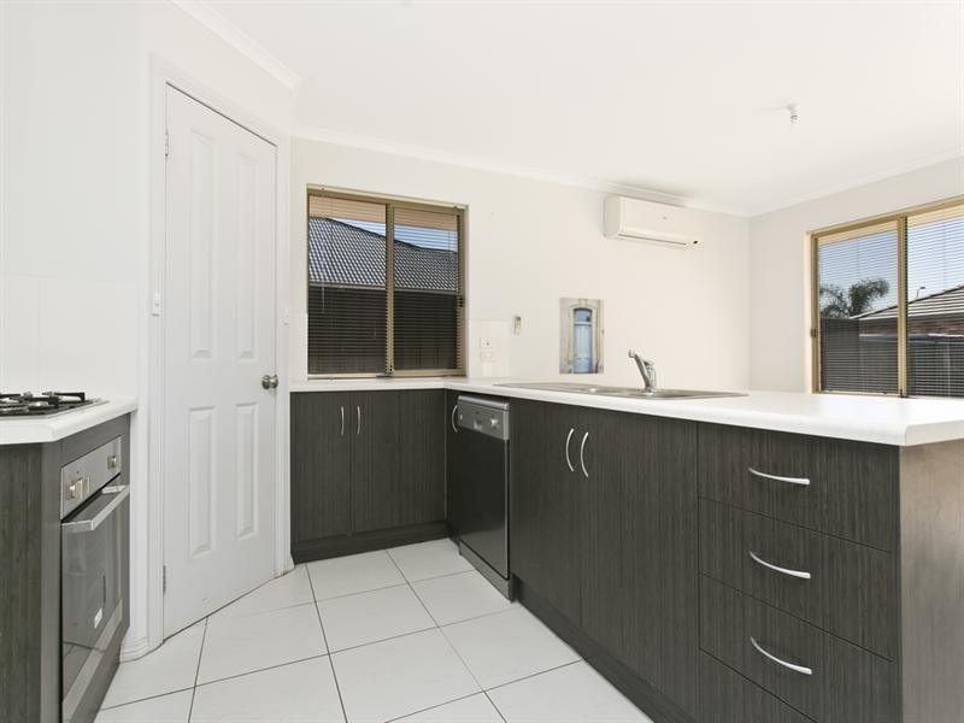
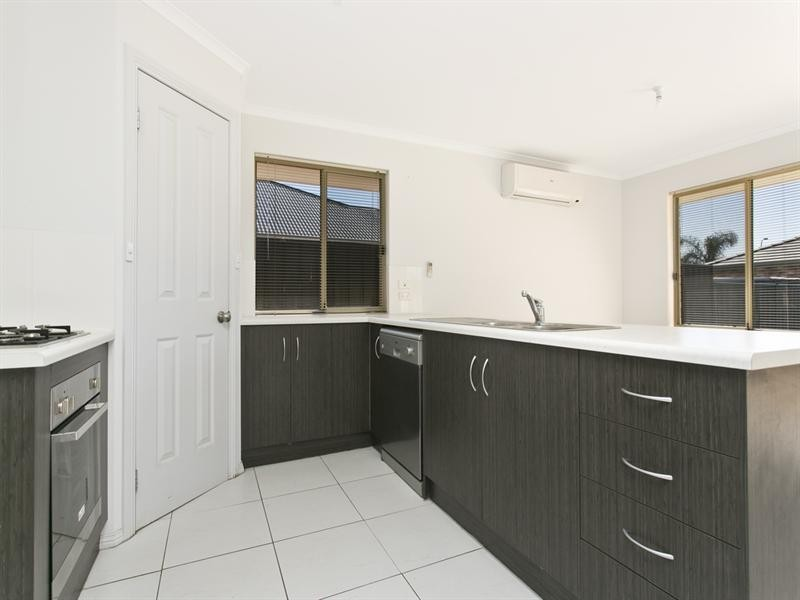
- wall art [558,296,605,375]
